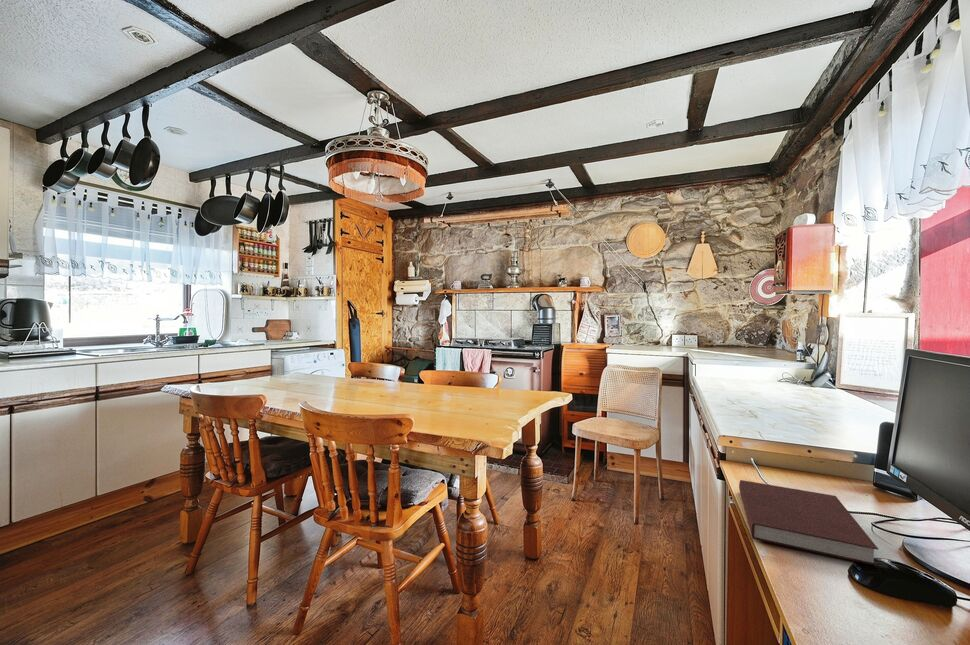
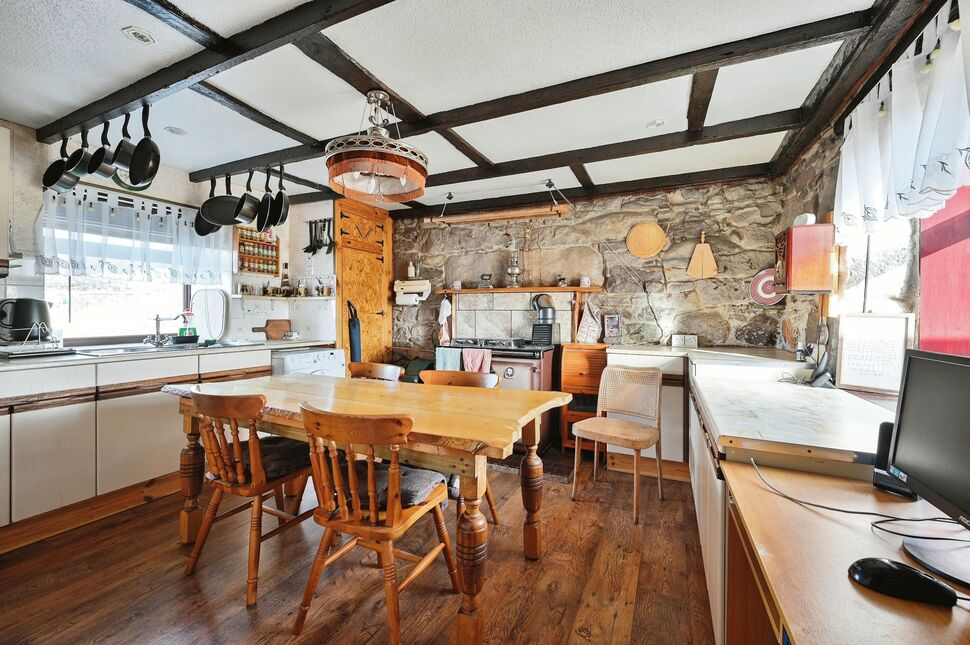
- notebook [738,479,880,567]
